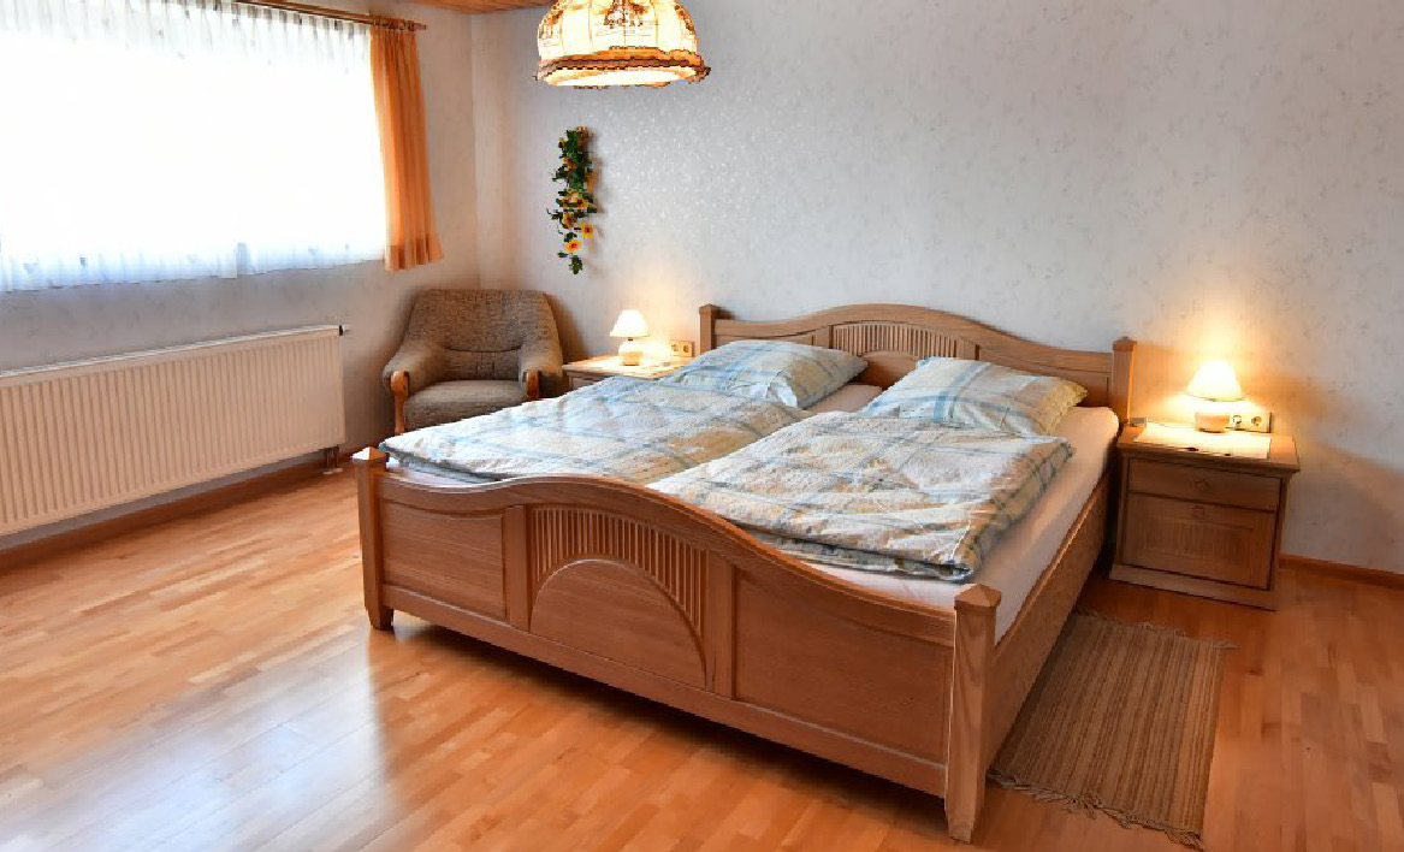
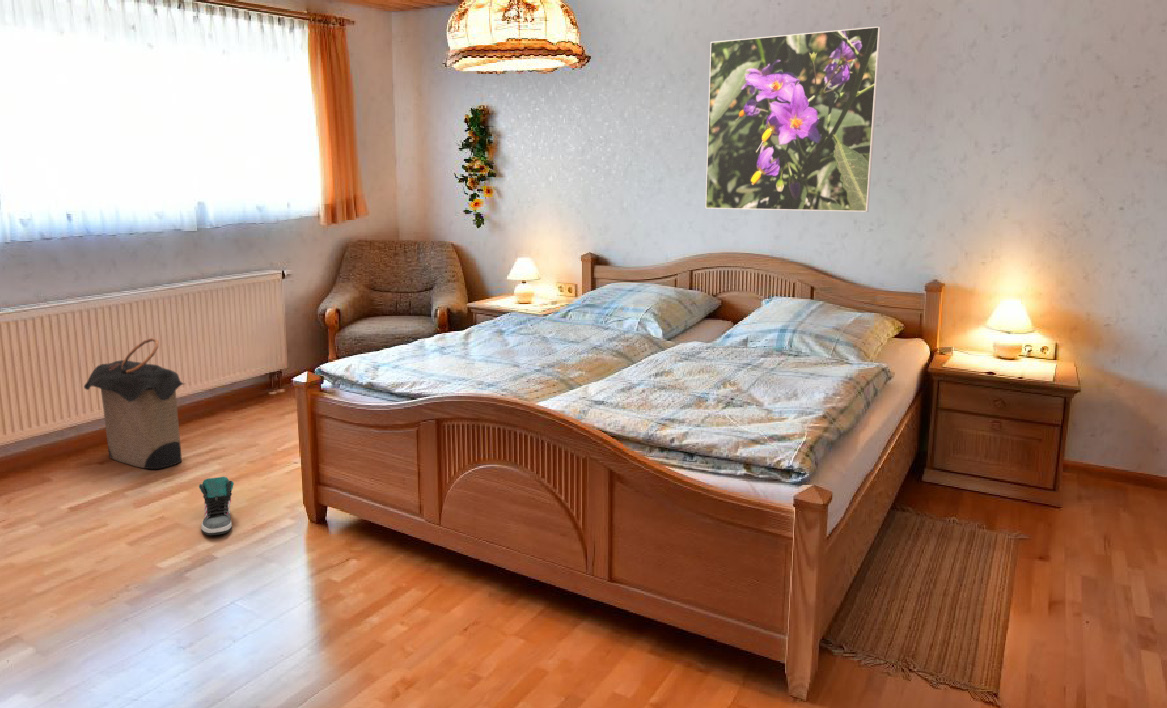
+ laundry hamper [83,337,185,470]
+ sneaker [198,476,235,536]
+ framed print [704,26,882,213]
